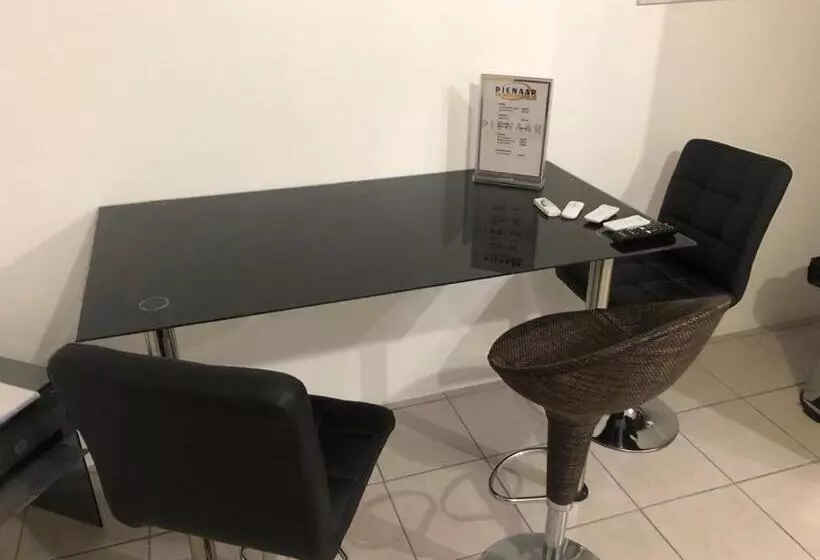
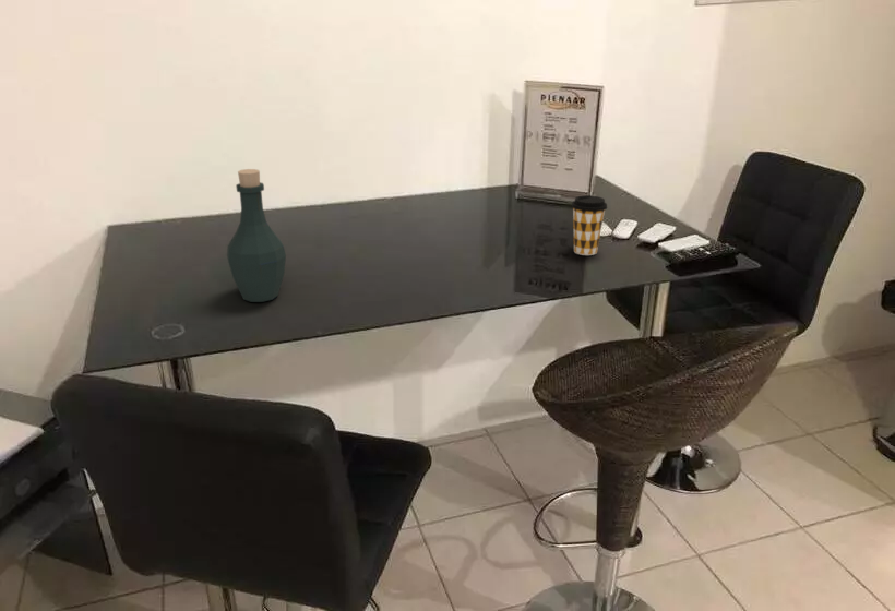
+ coffee cup [570,194,608,256]
+ bottle [226,168,287,303]
